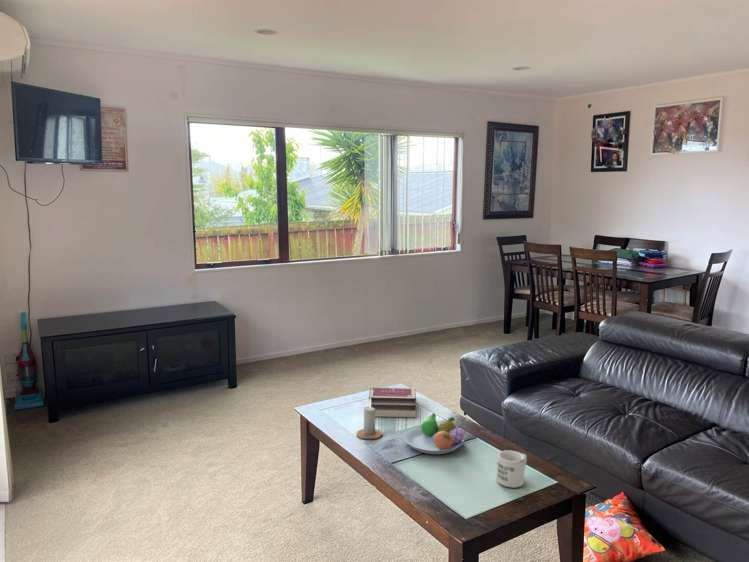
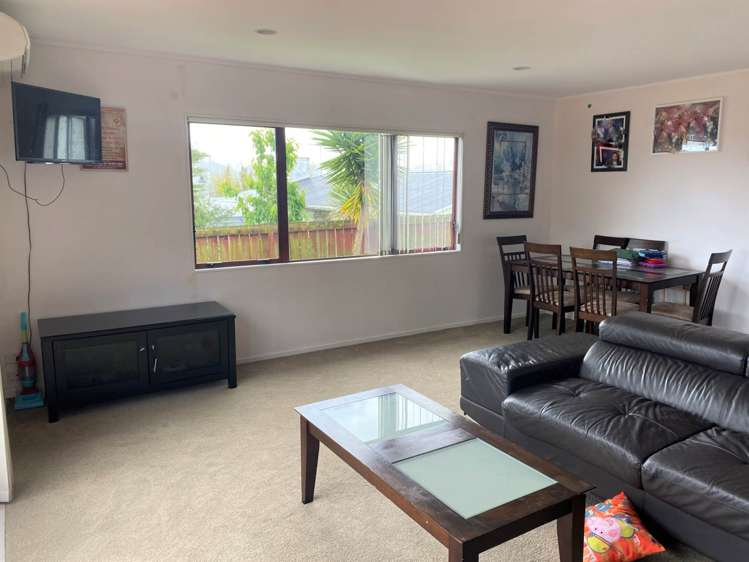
- fruit bowl [403,412,466,455]
- book [368,387,417,418]
- candle [355,398,384,440]
- mug [496,449,528,489]
